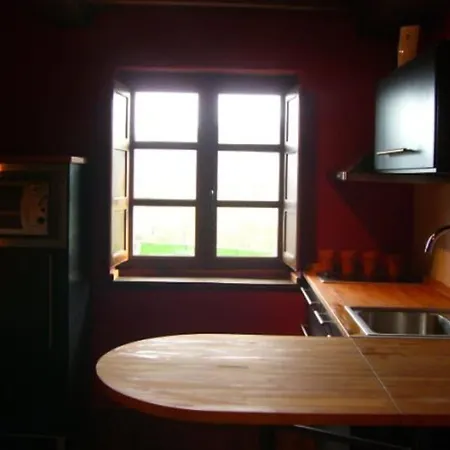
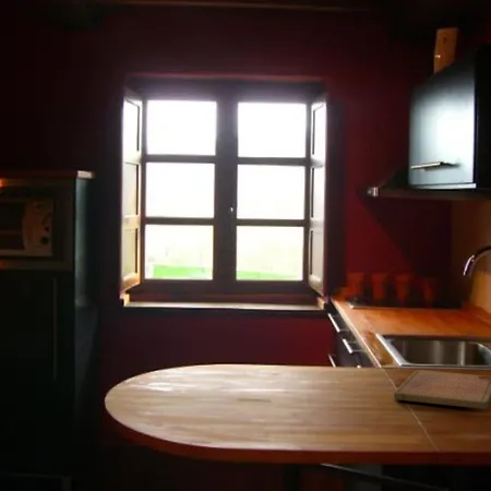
+ cutting board [393,369,491,410]
